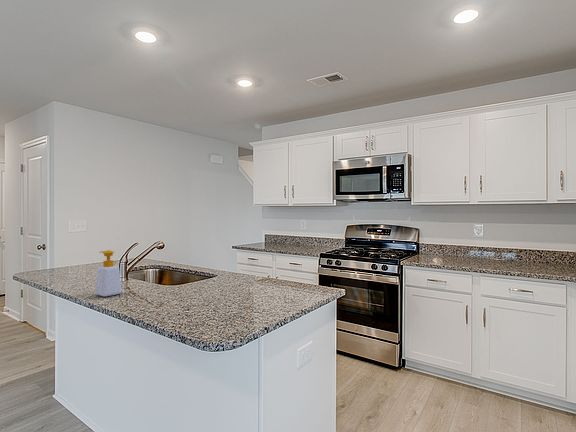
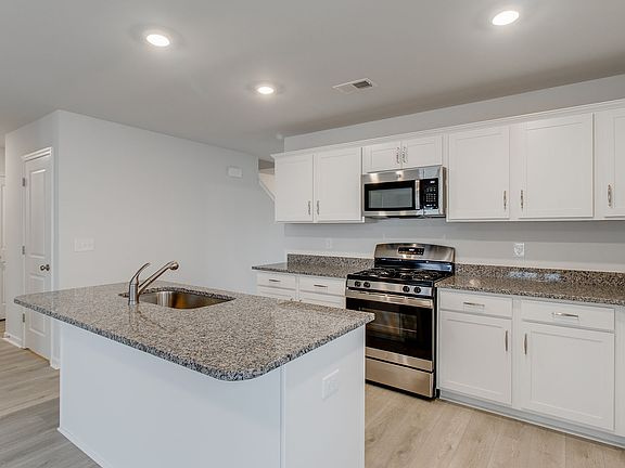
- soap bottle [94,249,123,297]
